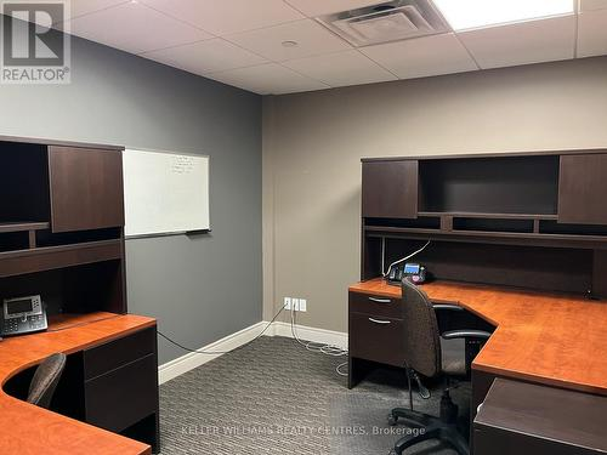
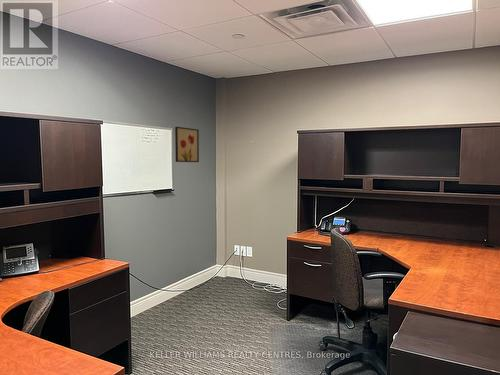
+ wall art [174,126,200,163]
